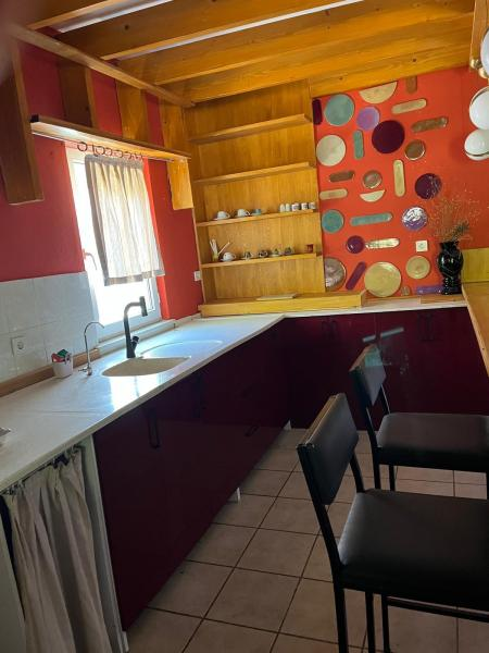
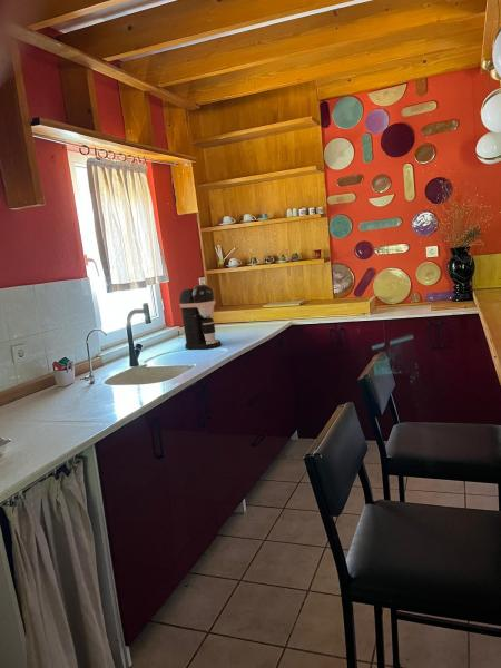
+ coffee maker [178,284,223,350]
